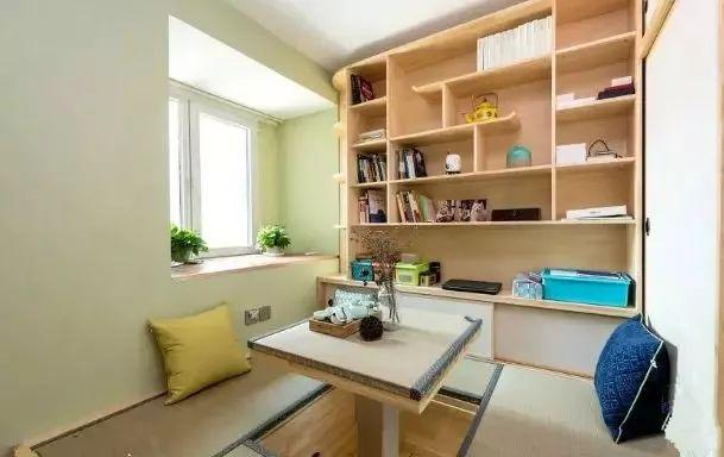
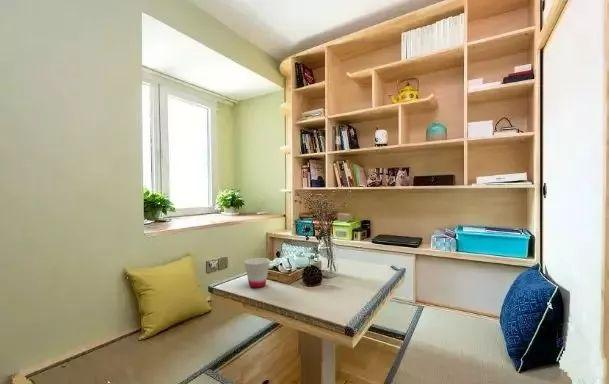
+ cup [243,257,271,289]
